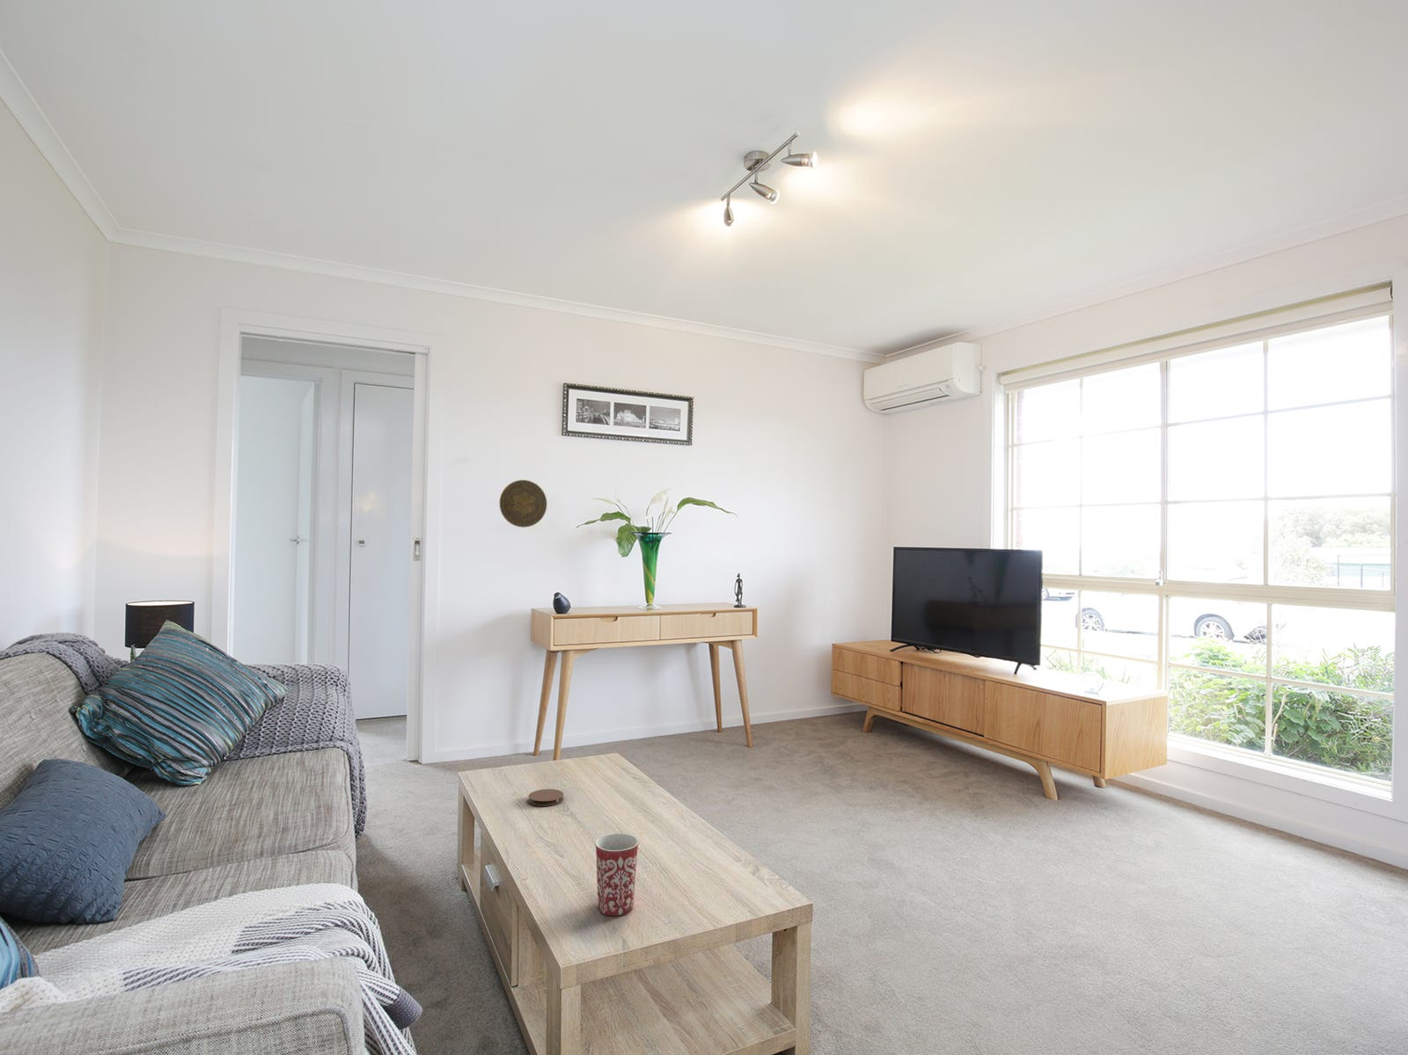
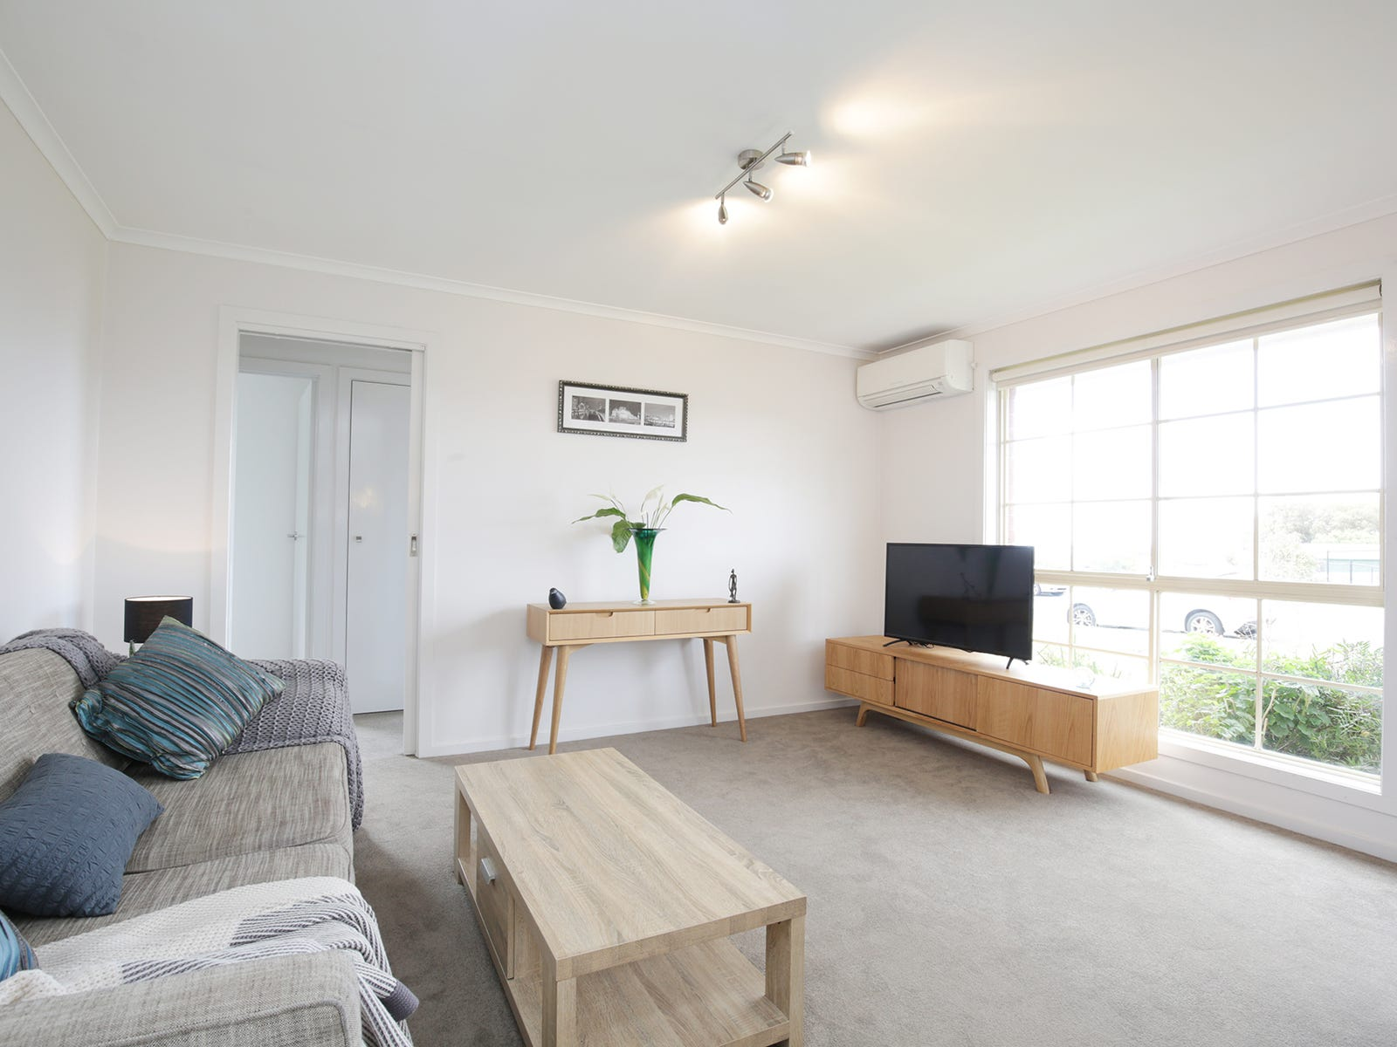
- decorative plate [499,479,549,529]
- mug [594,832,640,916]
- coaster [527,789,564,807]
